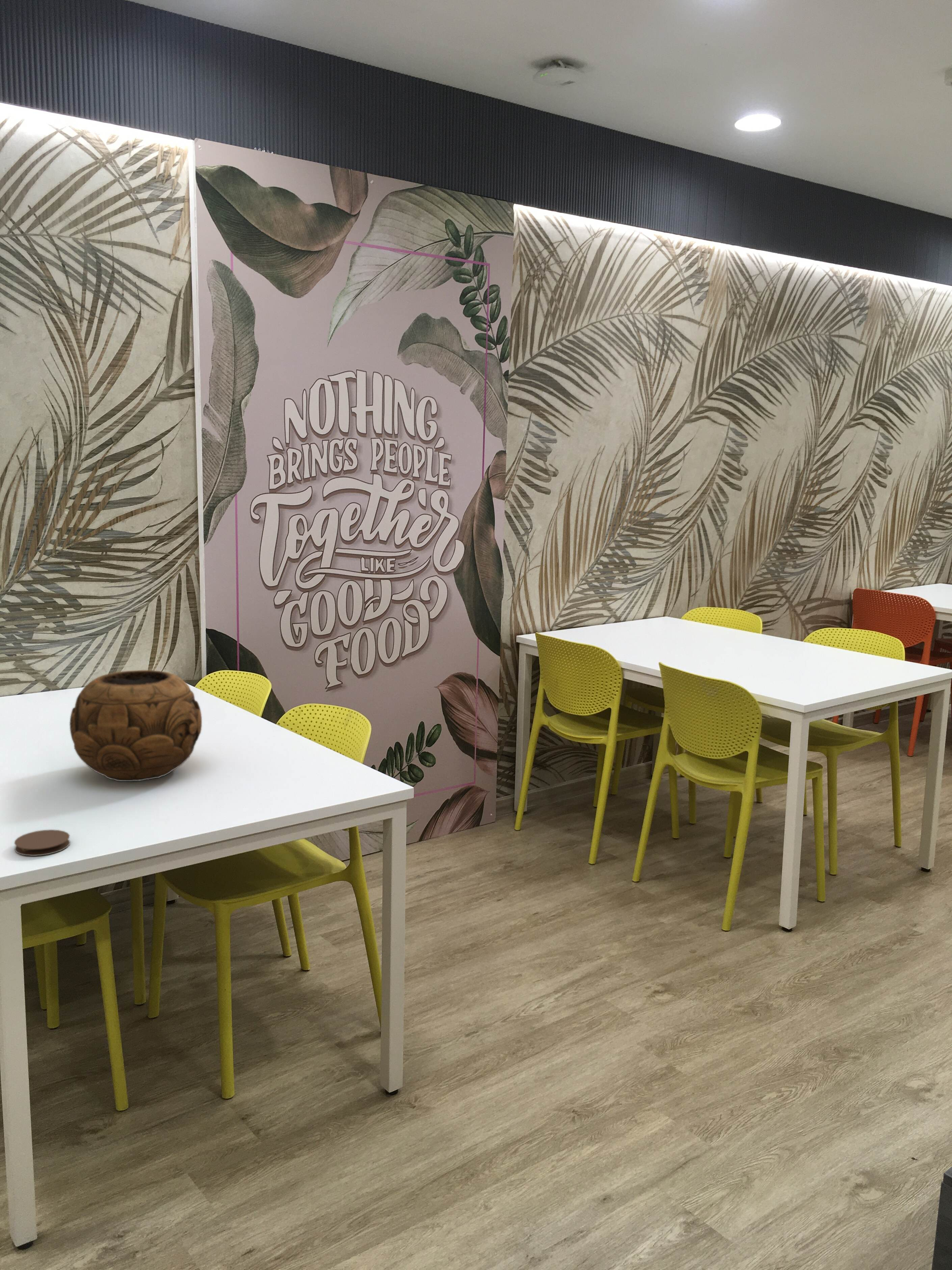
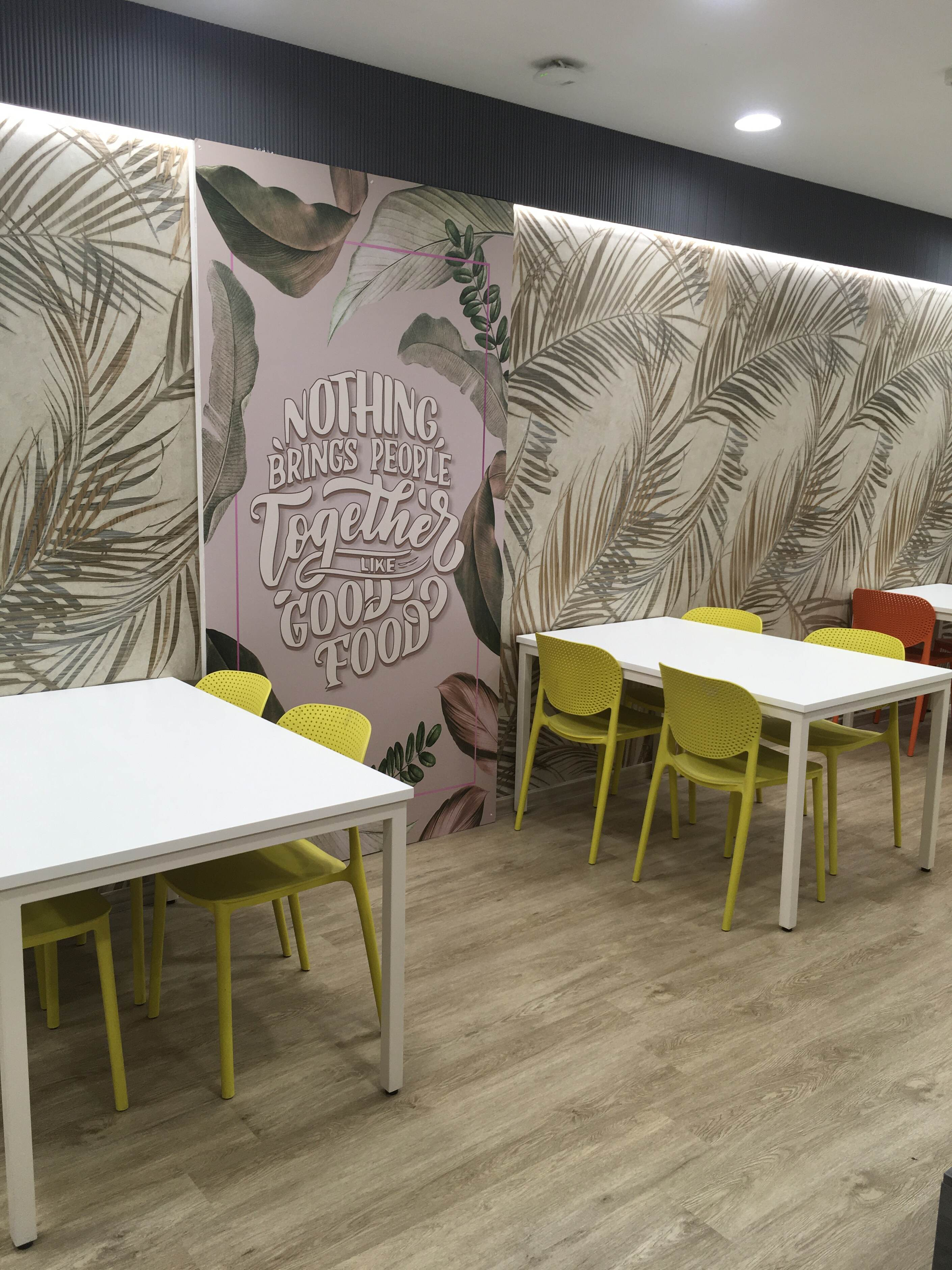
- decorative bowl [69,670,202,782]
- coaster [14,829,70,856]
